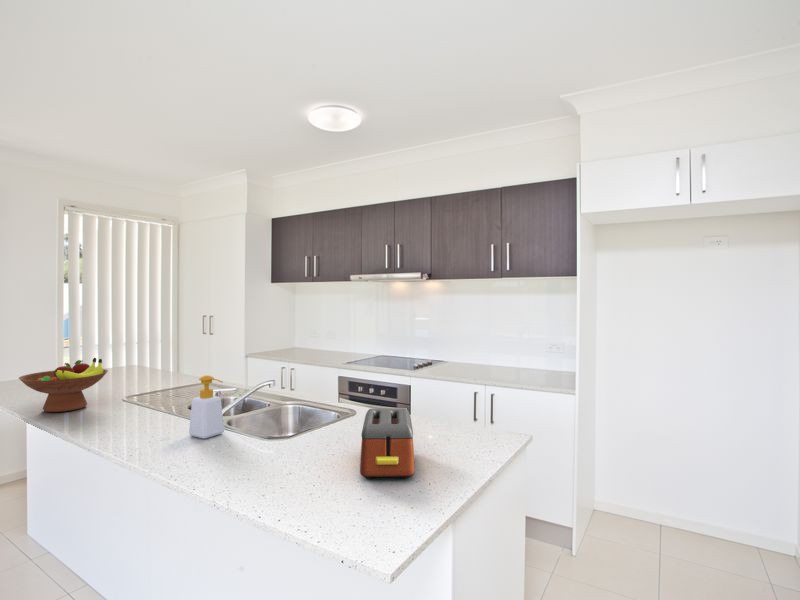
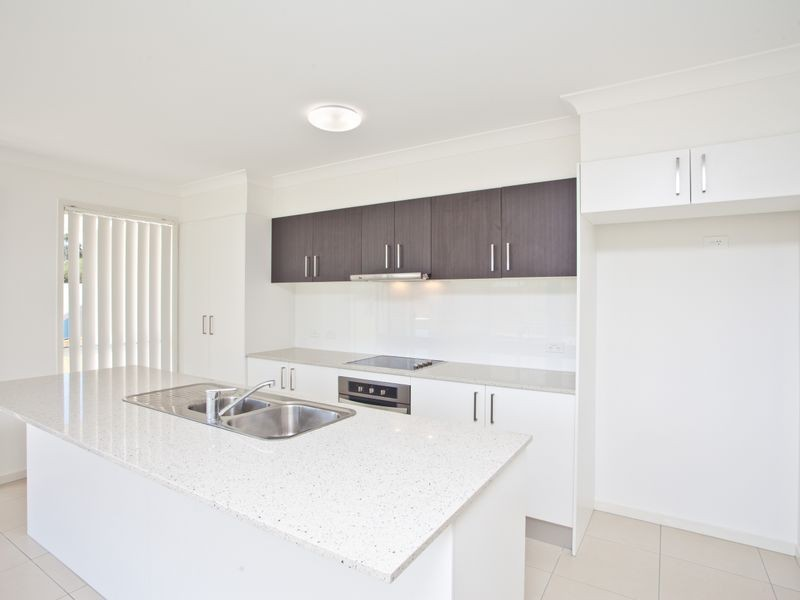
- fruit bowl [18,357,109,413]
- soap bottle [188,374,225,440]
- toaster [359,407,416,480]
